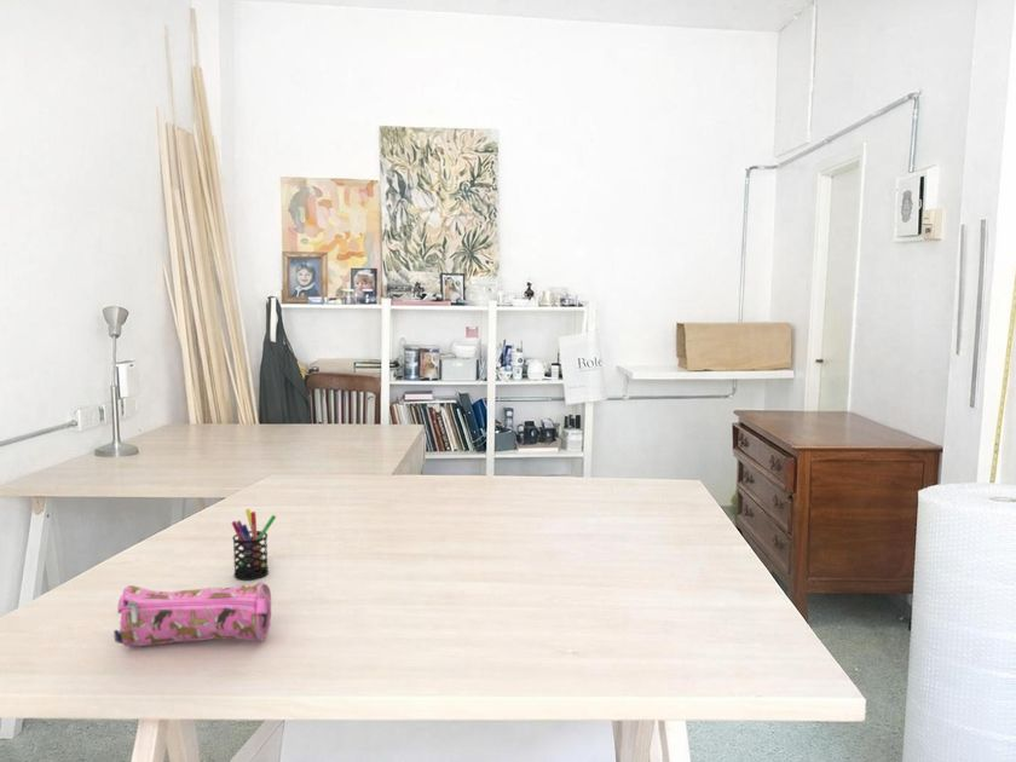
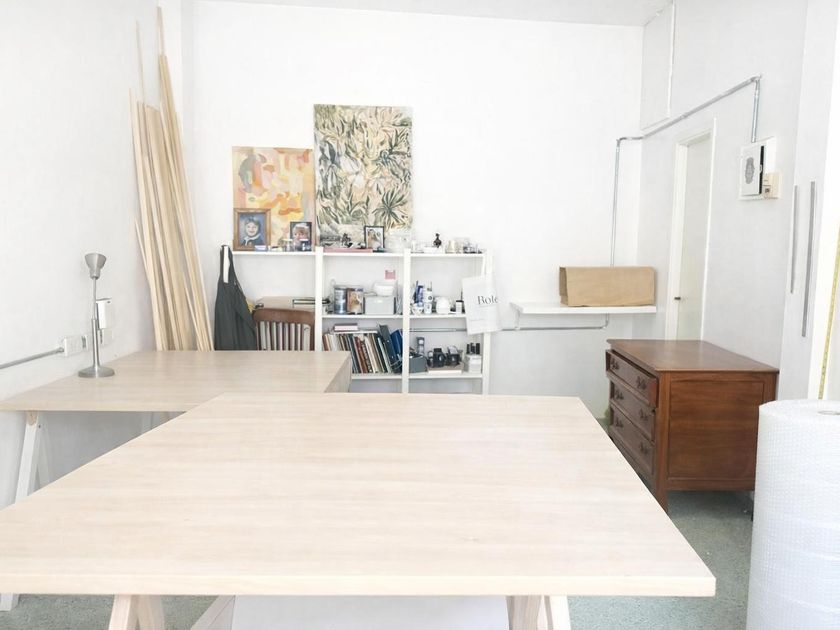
- pen holder [231,508,277,581]
- pencil case [112,582,272,648]
